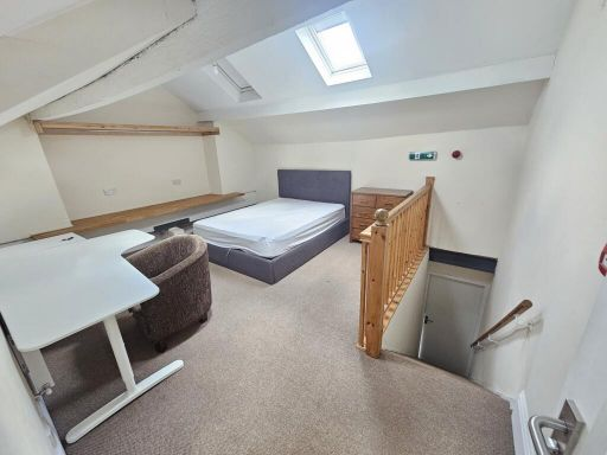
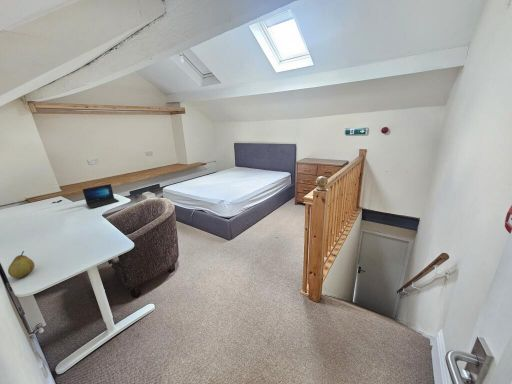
+ fruit [7,250,36,279]
+ laptop [82,183,120,209]
